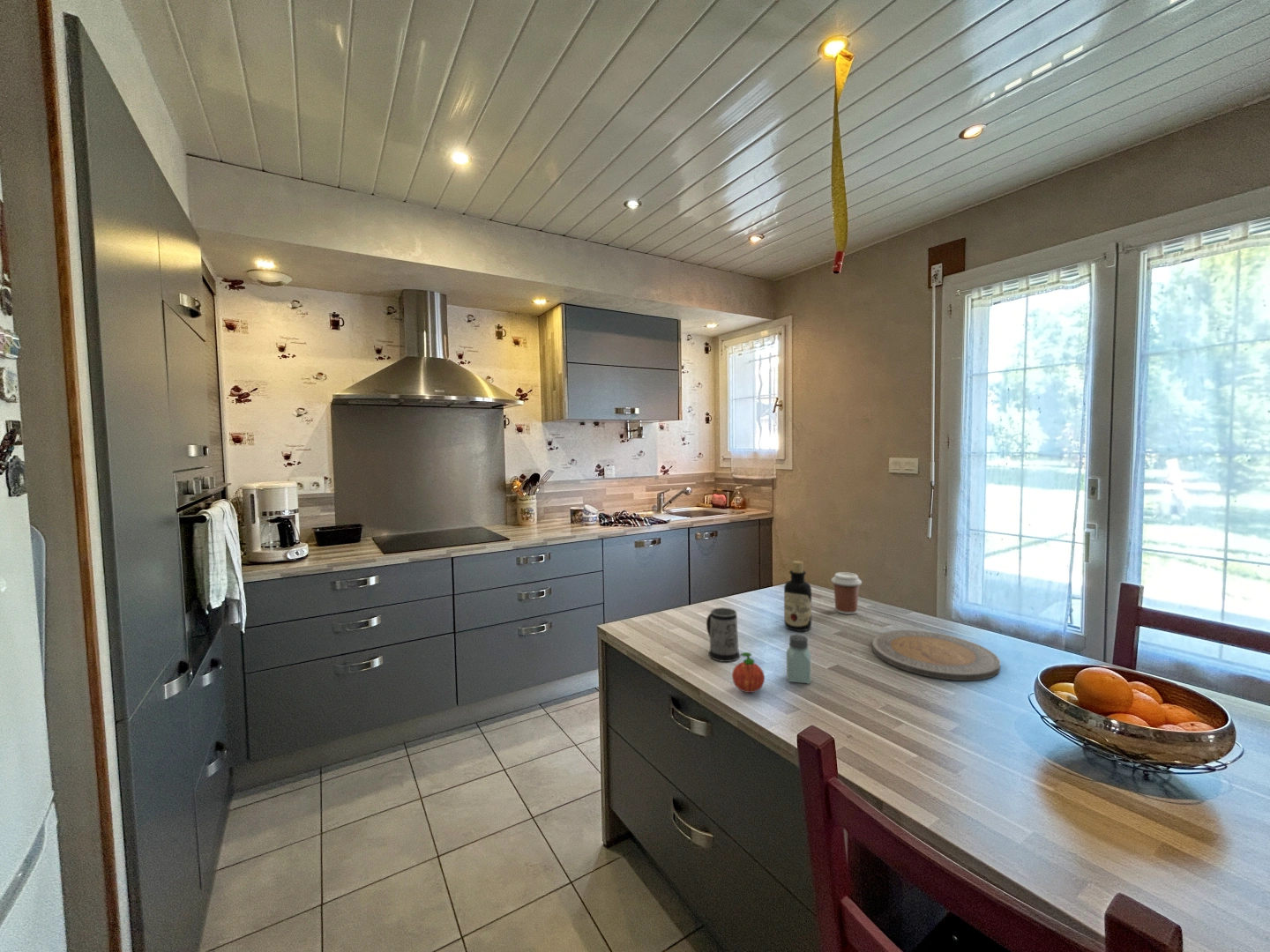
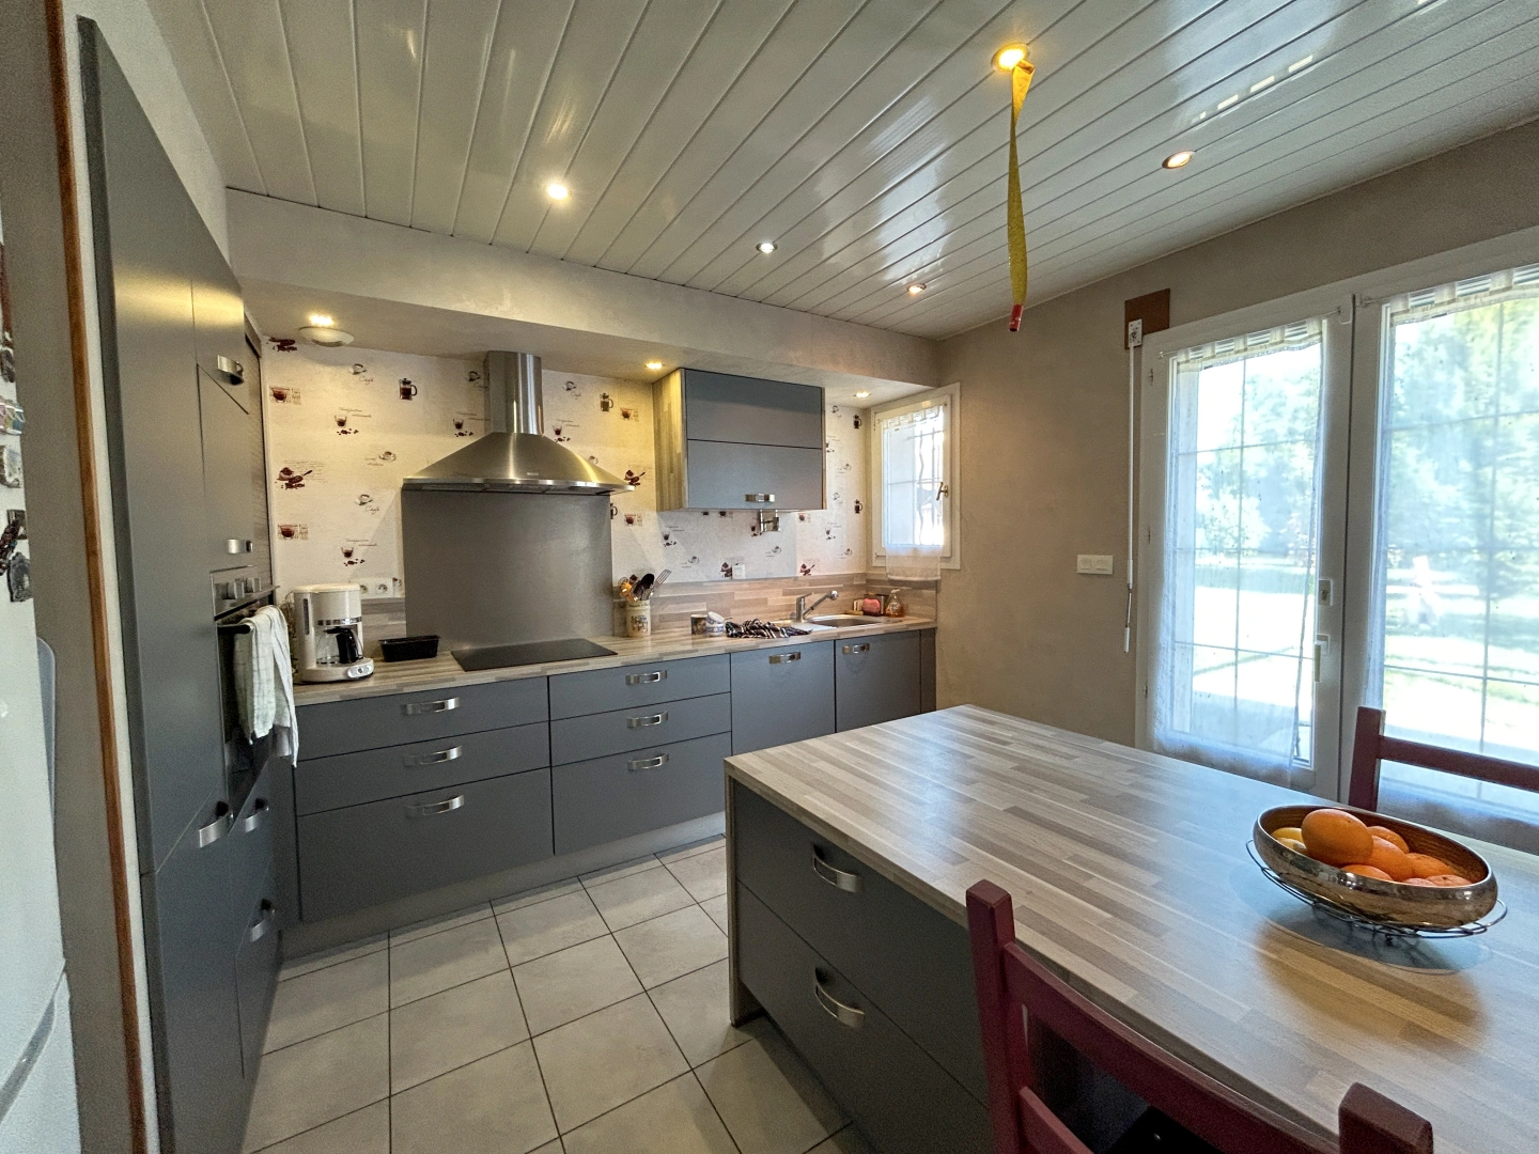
- bottle [783,560,812,632]
- plate [871,629,1001,681]
- saltshaker [786,633,811,684]
- apple [731,651,766,694]
- coffee cup [831,571,863,615]
- mug [706,606,741,663]
